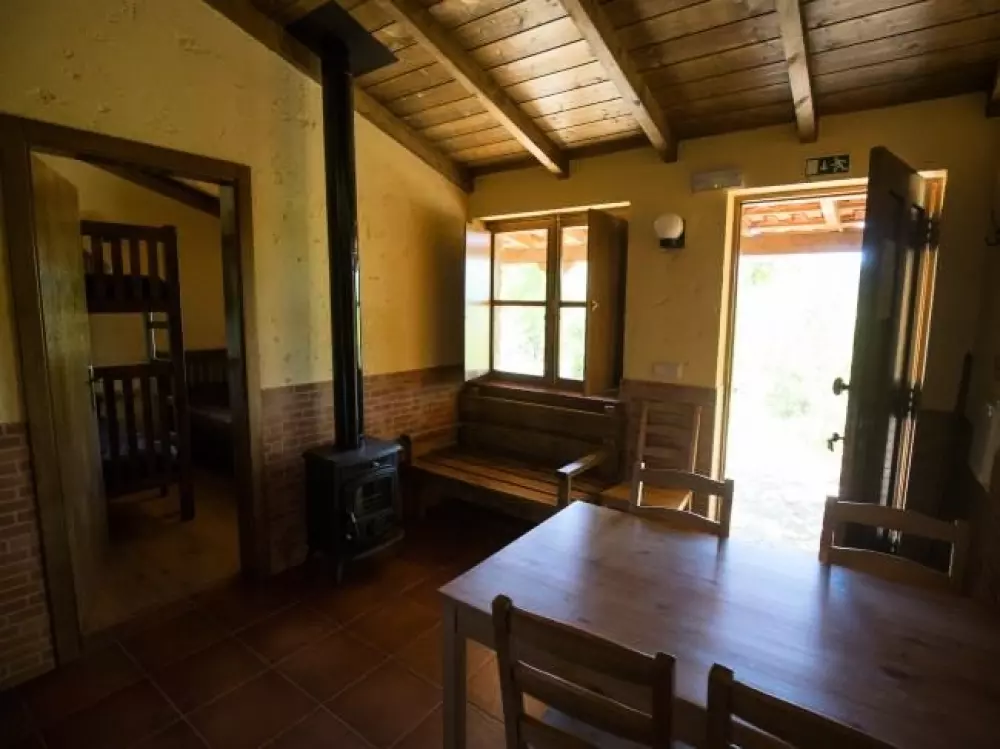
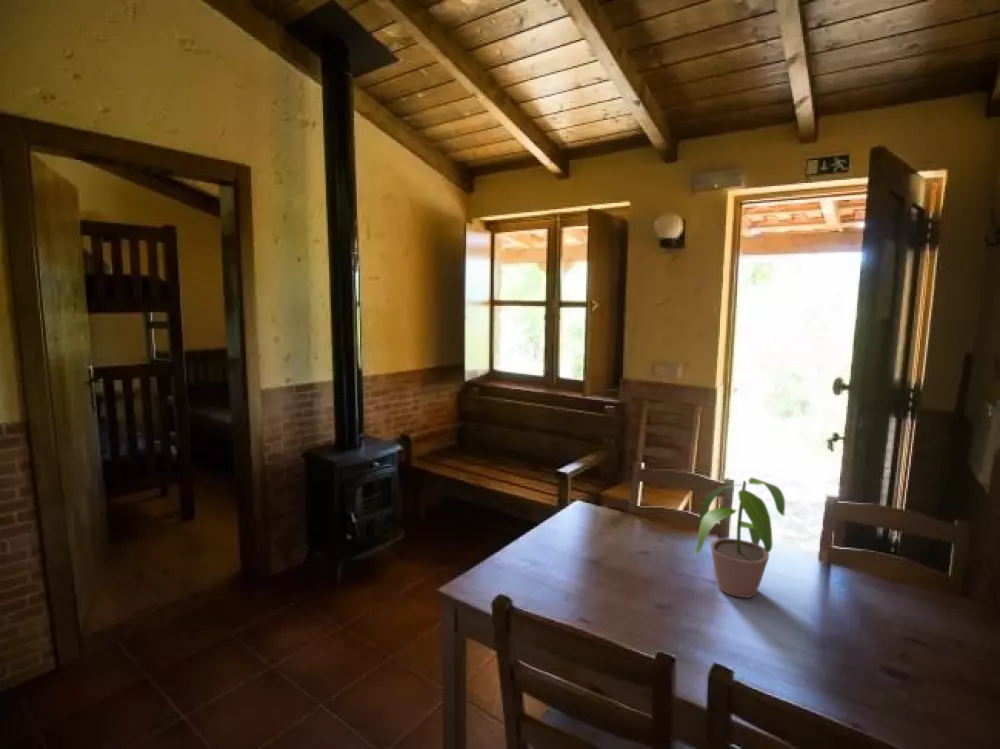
+ potted plant [693,477,786,599]
